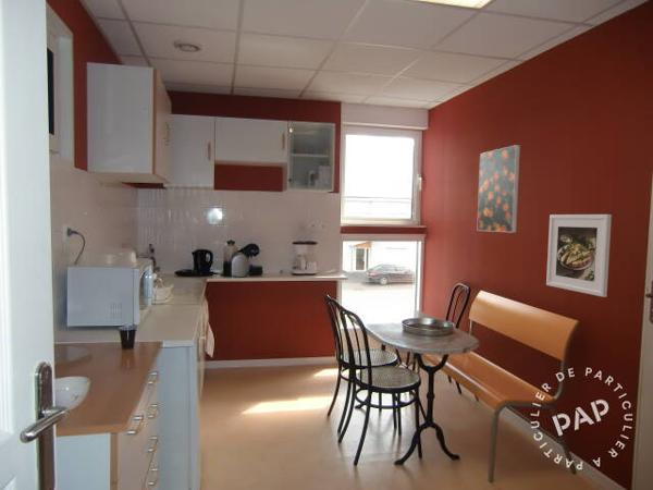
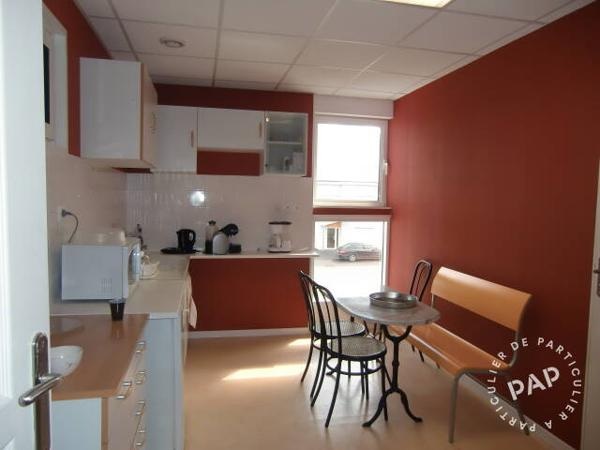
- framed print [476,144,521,233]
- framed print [545,213,613,298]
